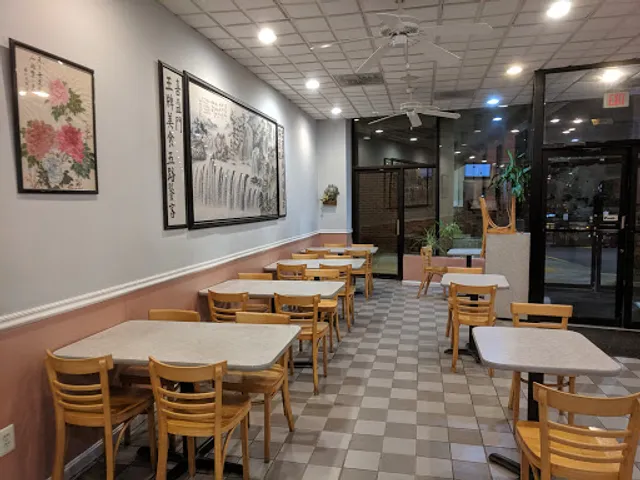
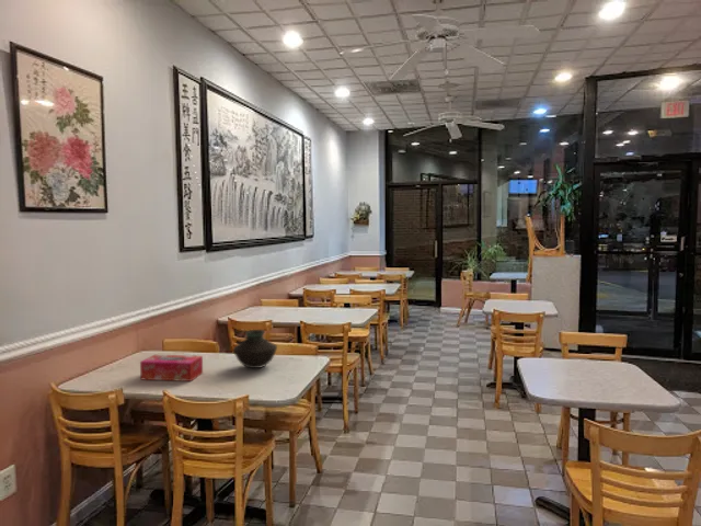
+ tissue box [139,354,204,382]
+ vase [232,329,278,369]
